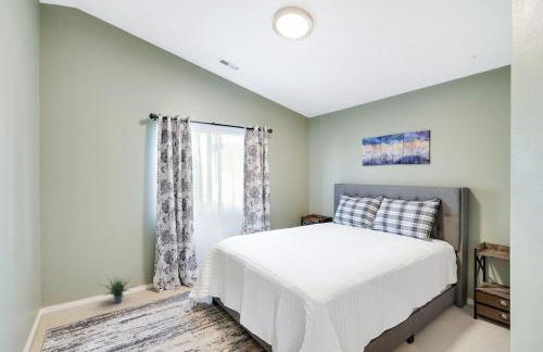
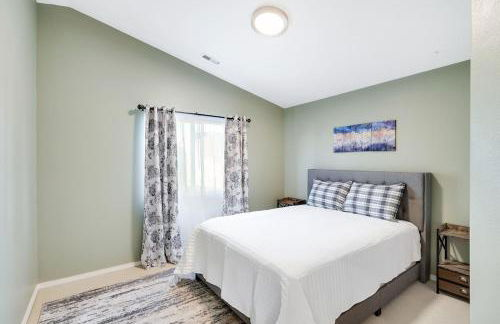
- potted plant [97,272,139,304]
